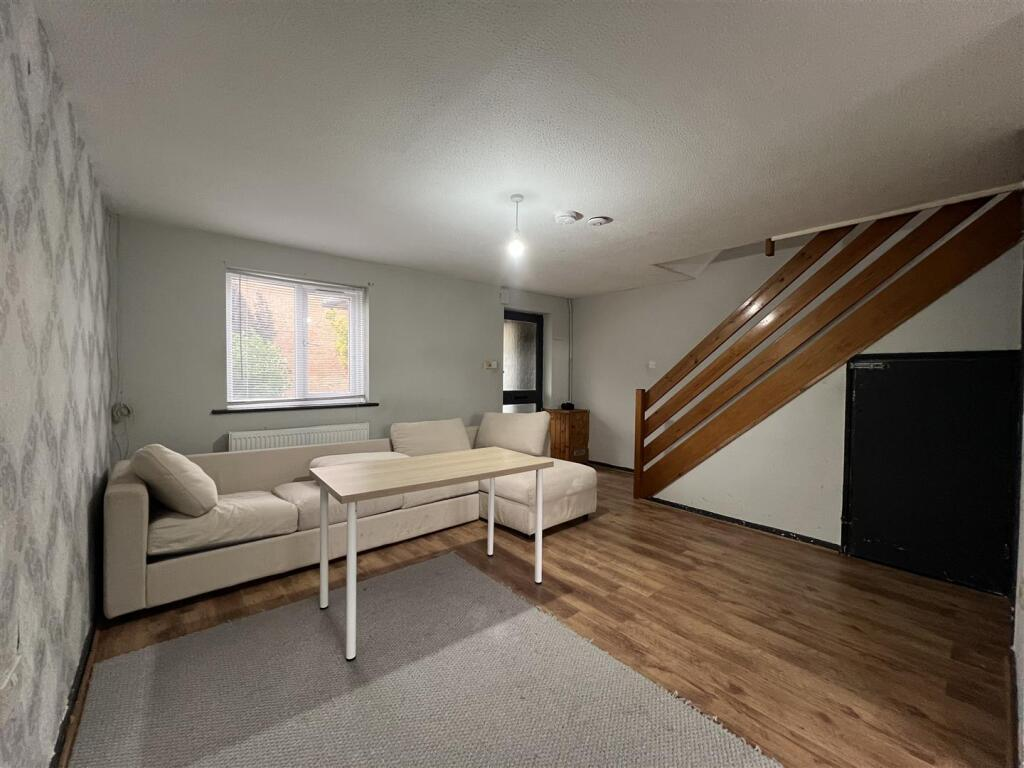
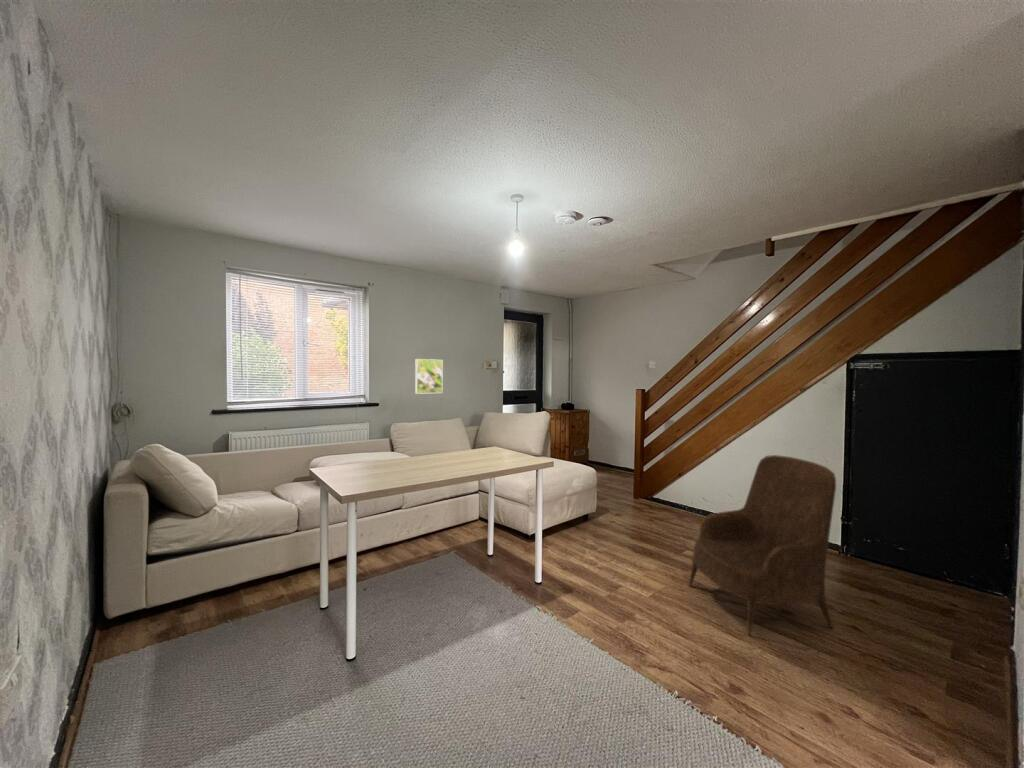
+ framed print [414,358,444,395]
+ armchair [688,454,837,637]
